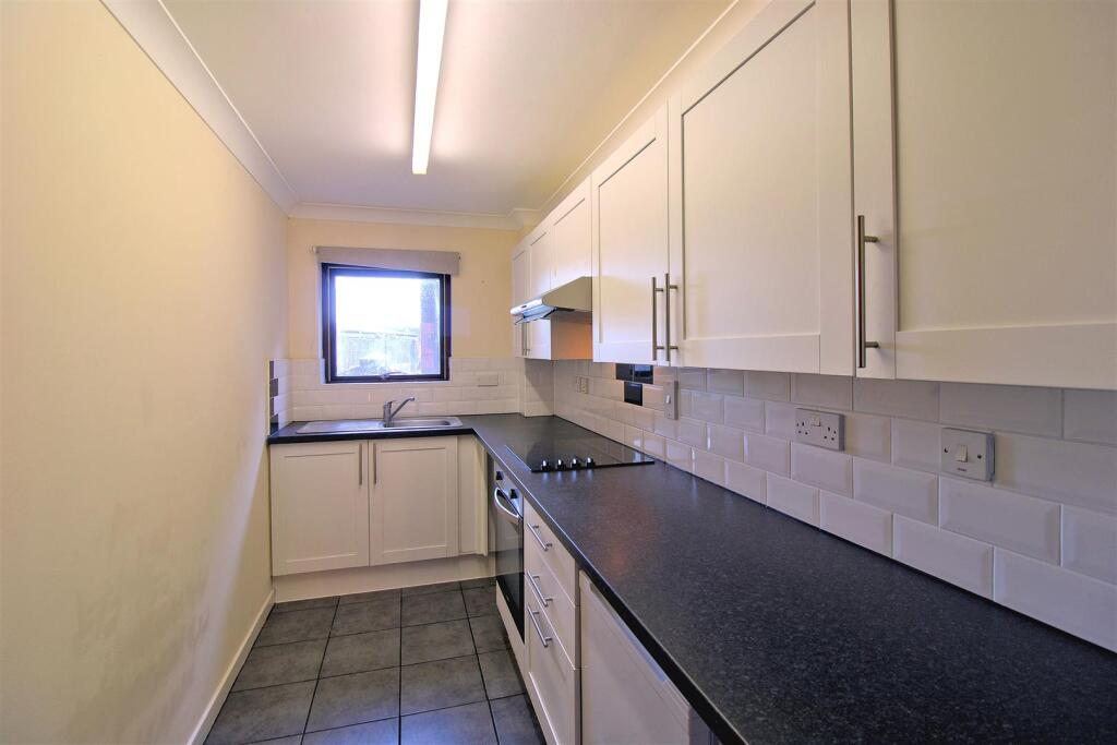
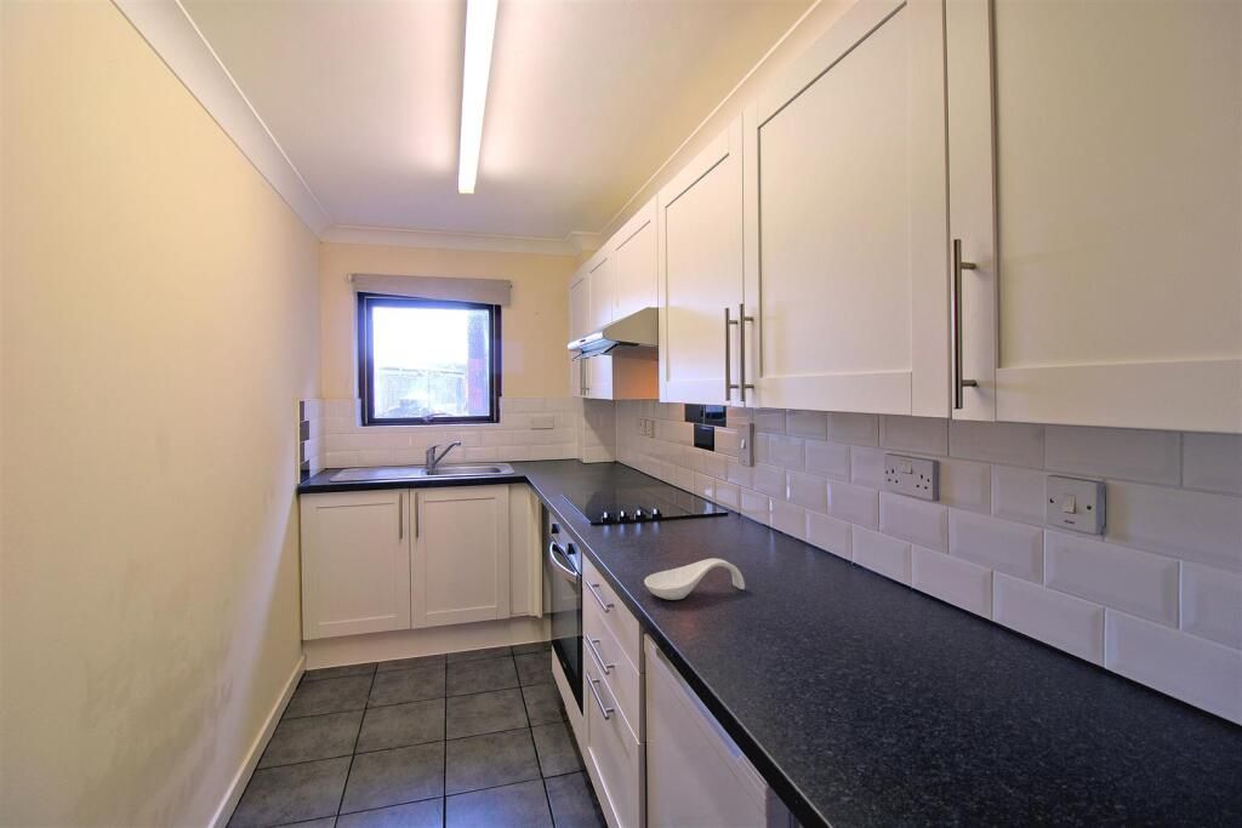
+ spoon rest [643,558,746,601]
